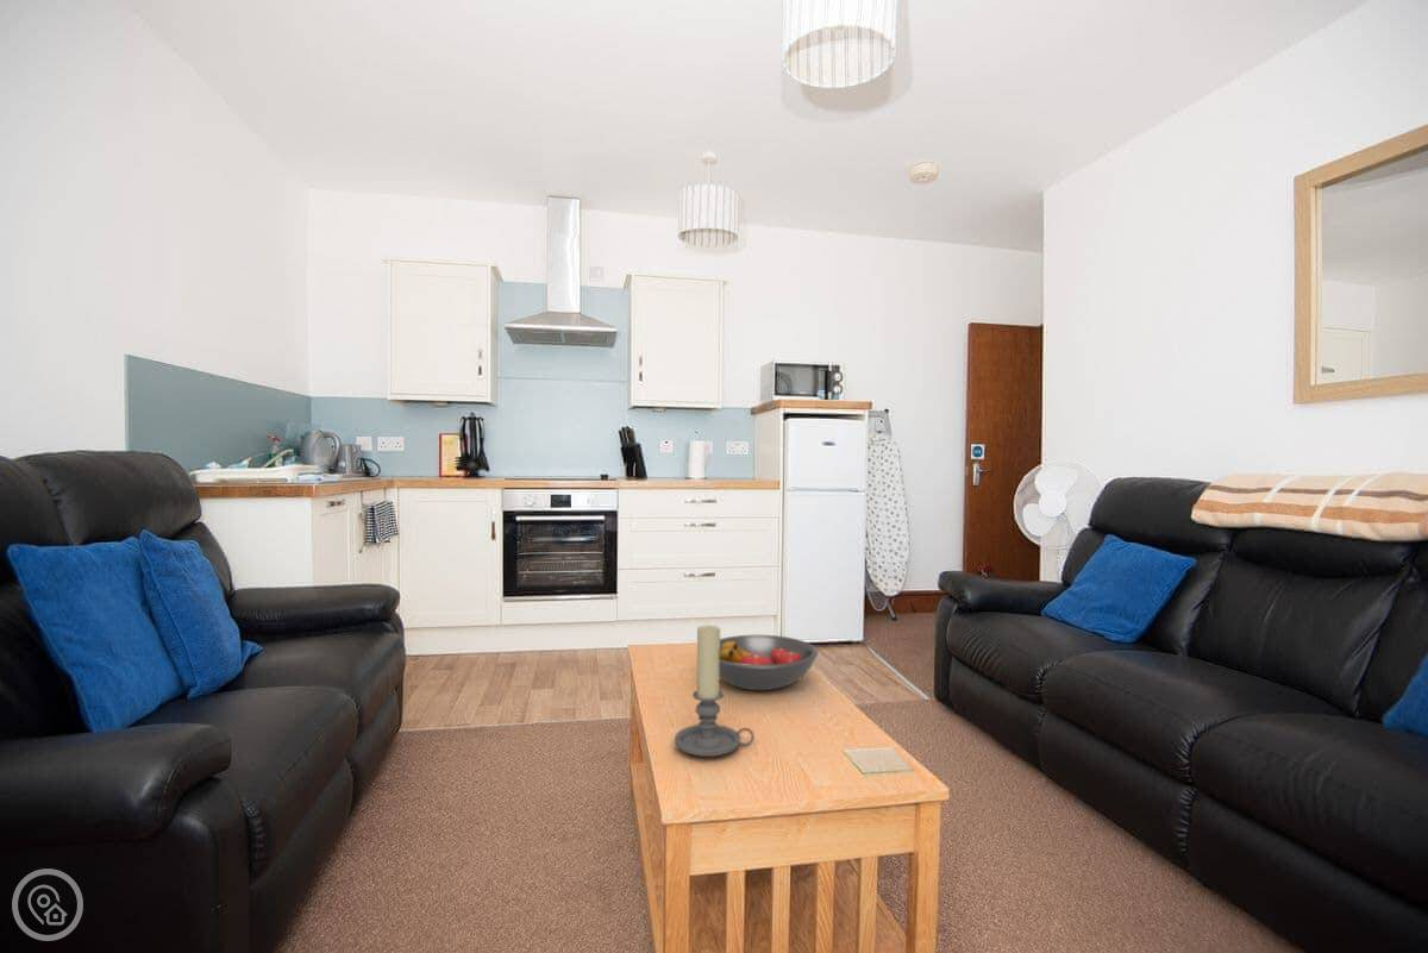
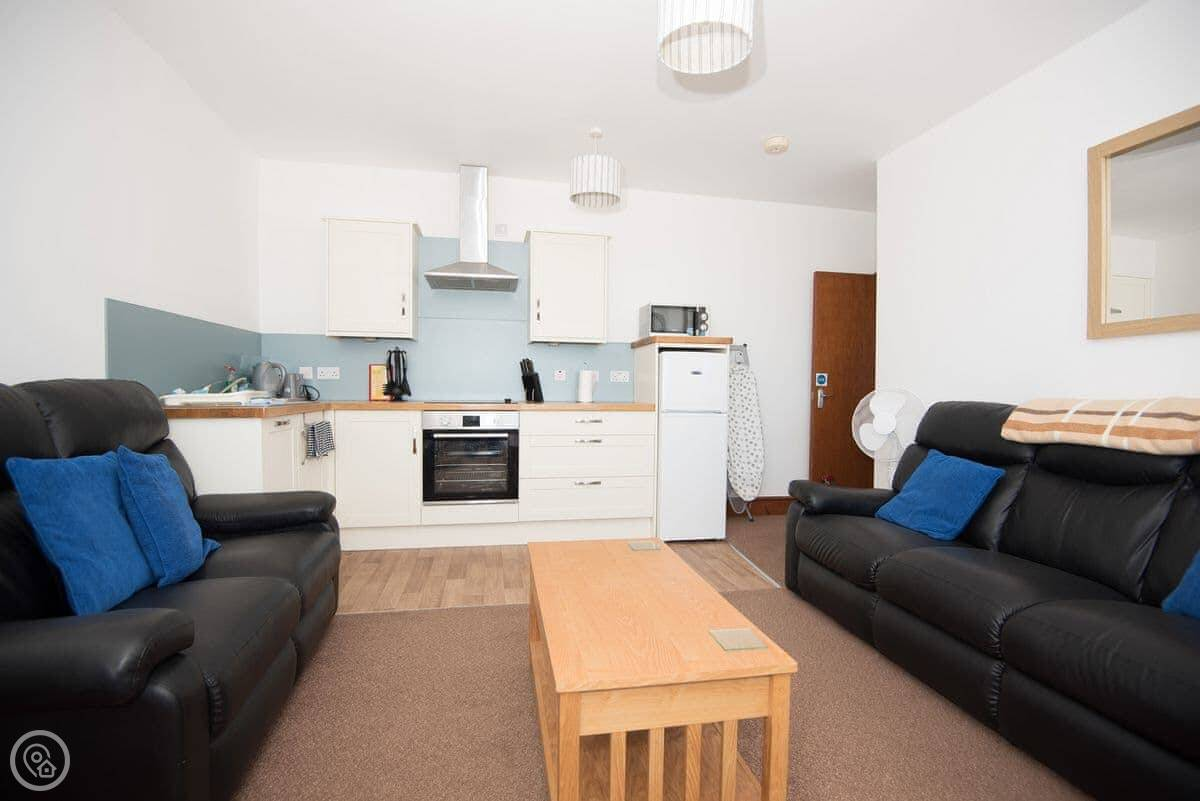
- candle holder [674,623,756,758]
- fruit bowl [719,634,819,691]
